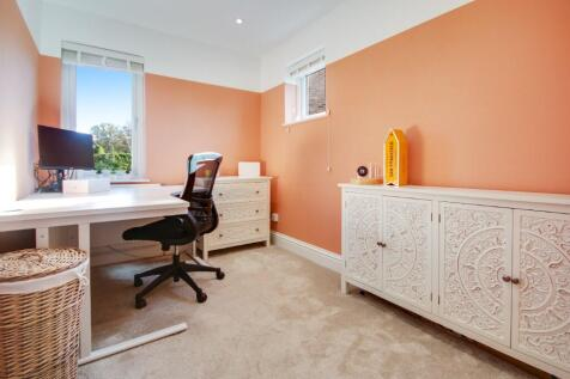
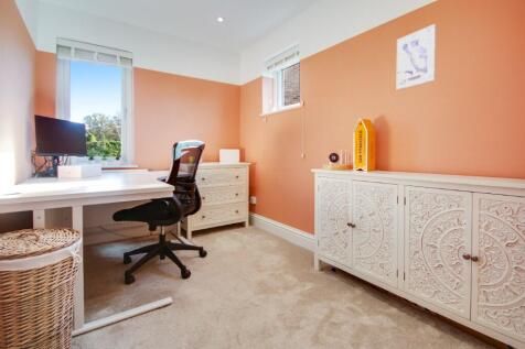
+ wall art [396,23,438,91]
